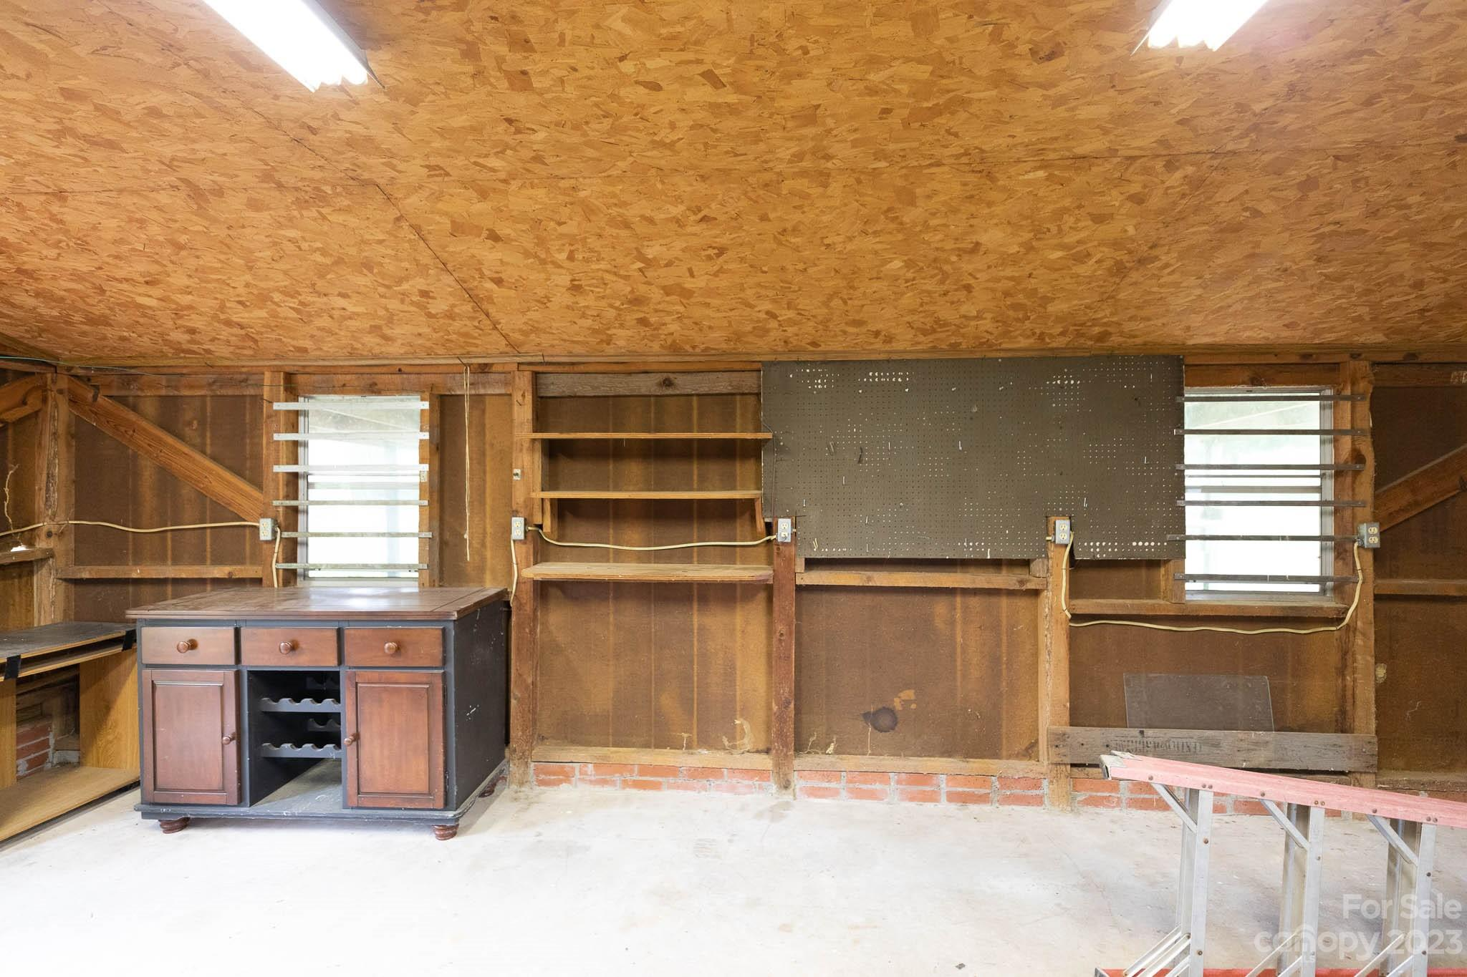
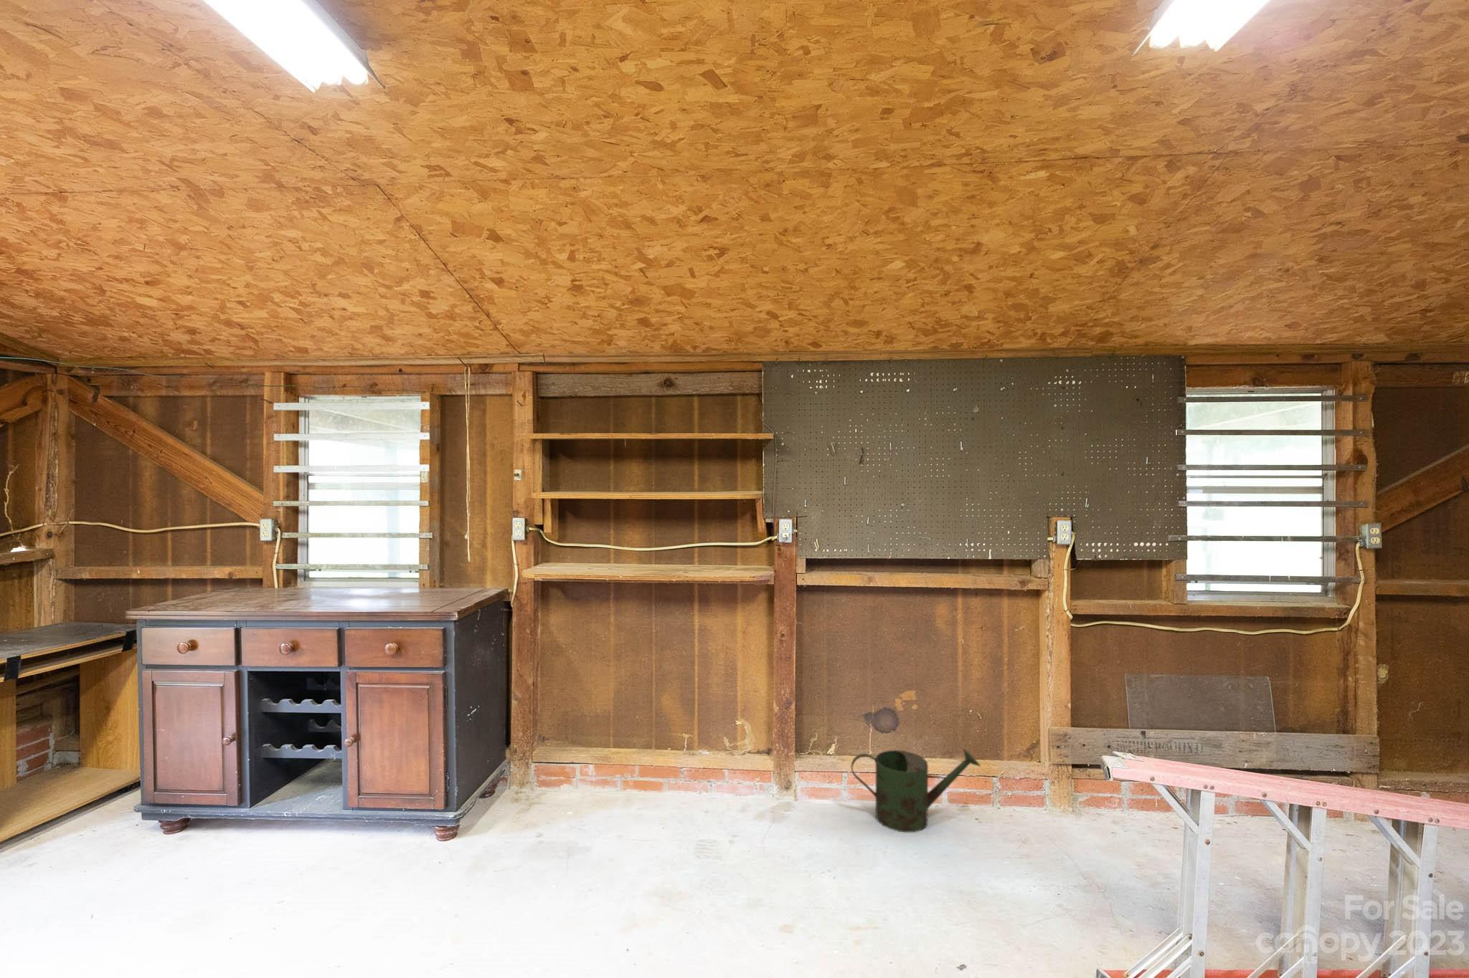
+ watering can [851,747,981,833]
